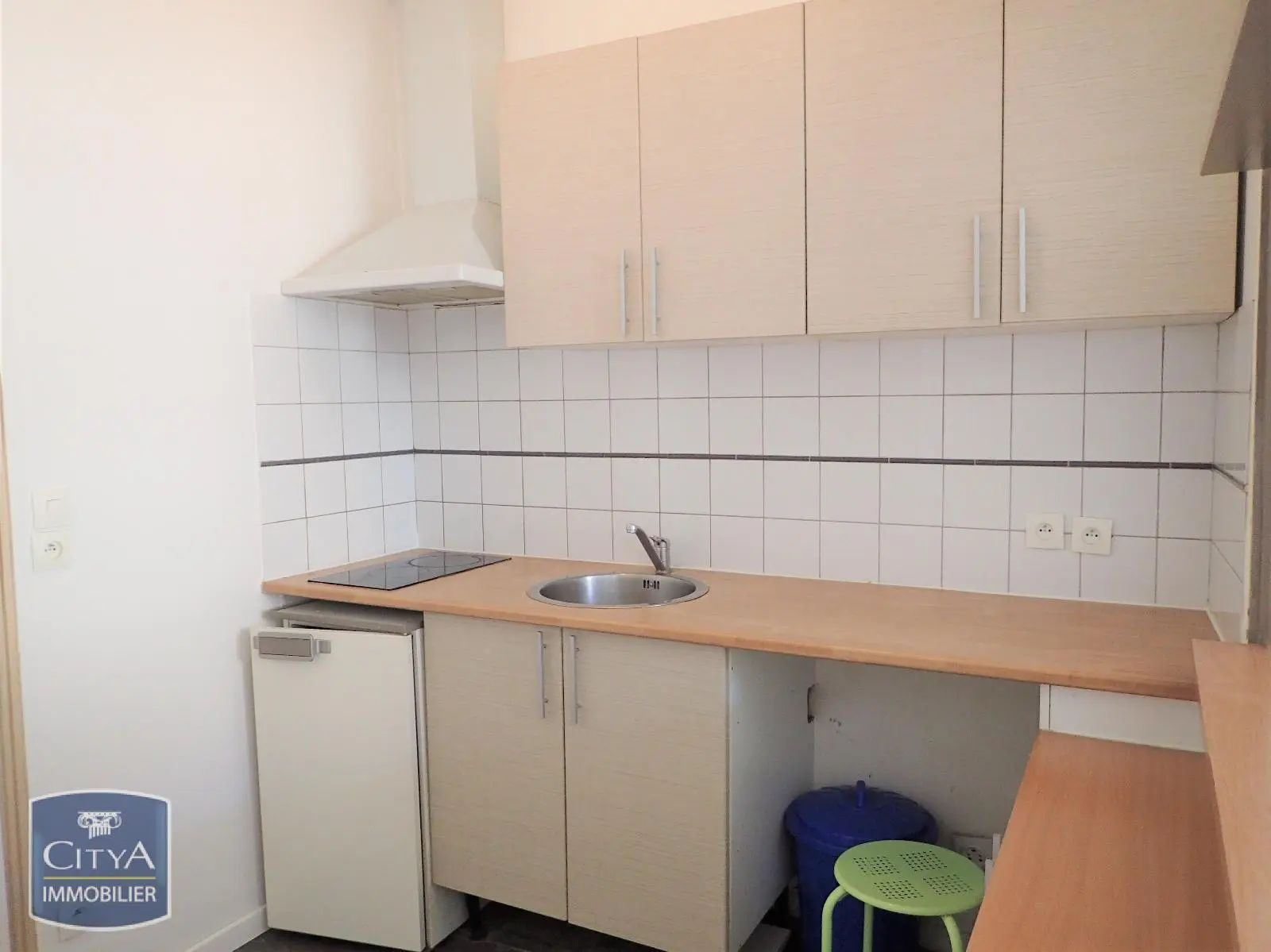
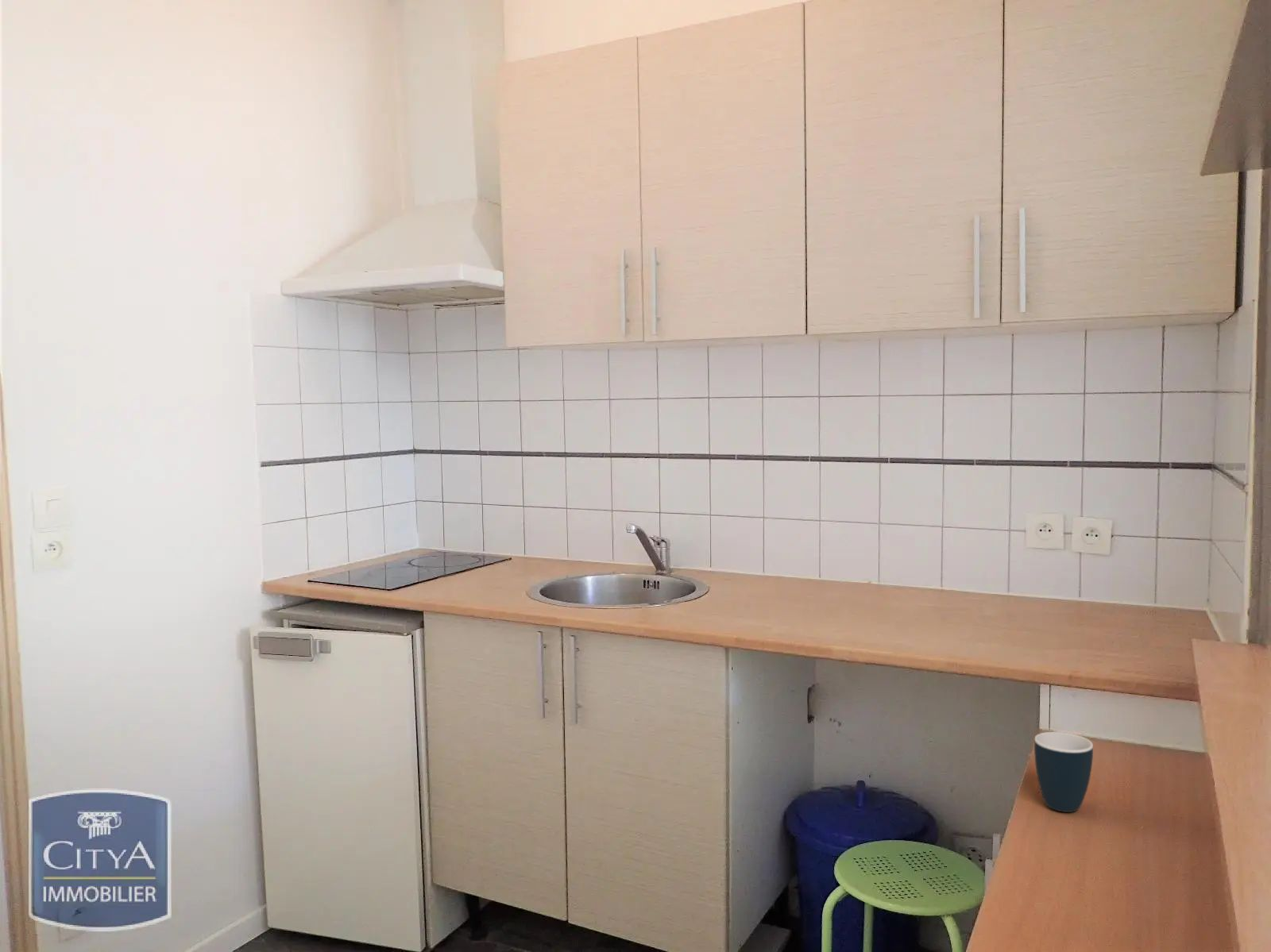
+ mug [1033,731,1094,813]
